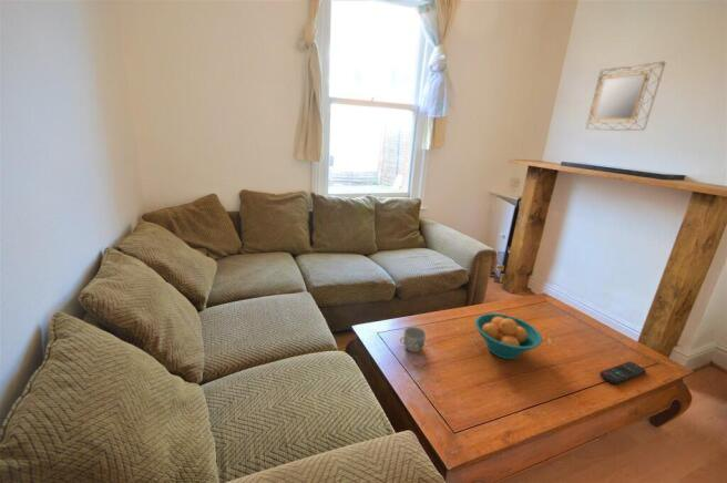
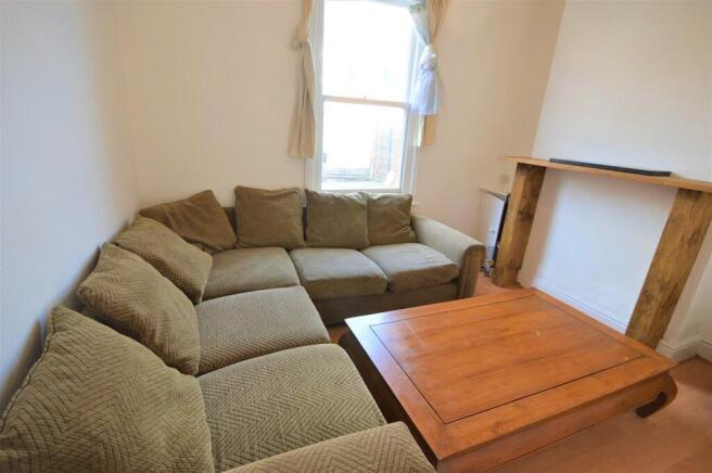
- remote control [598,360,647,386]
- mug [399,326,427,353]
- fruit bowl [474,312,543,360]
- home mirror [585,61,666,132]
